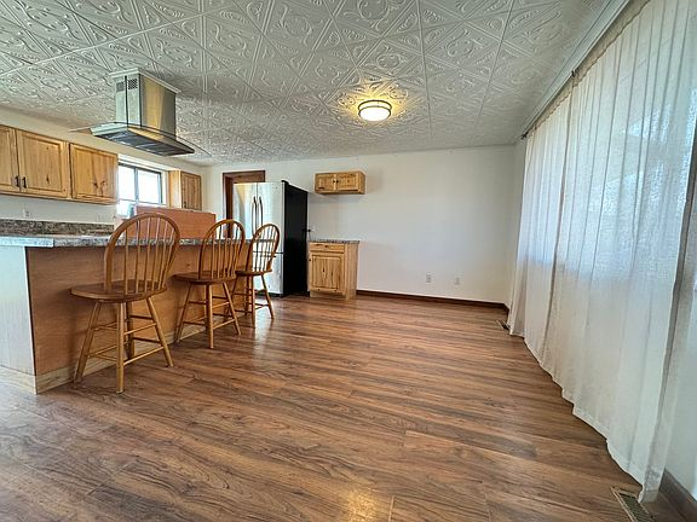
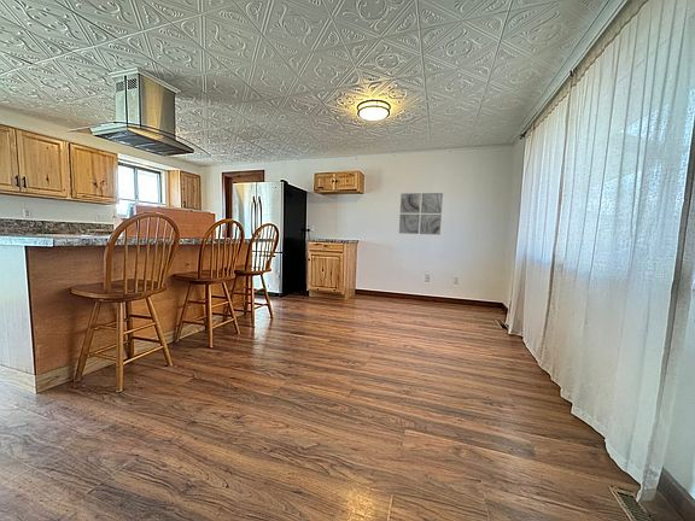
+ wall art [398,192,444,235]
